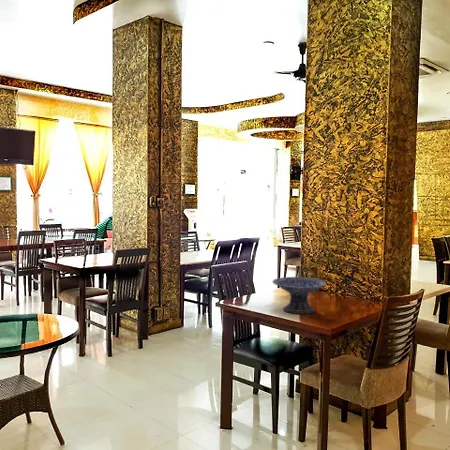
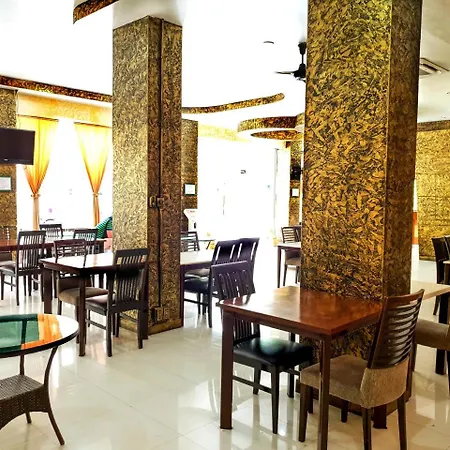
- decorative bowl [272,276,327,315]
